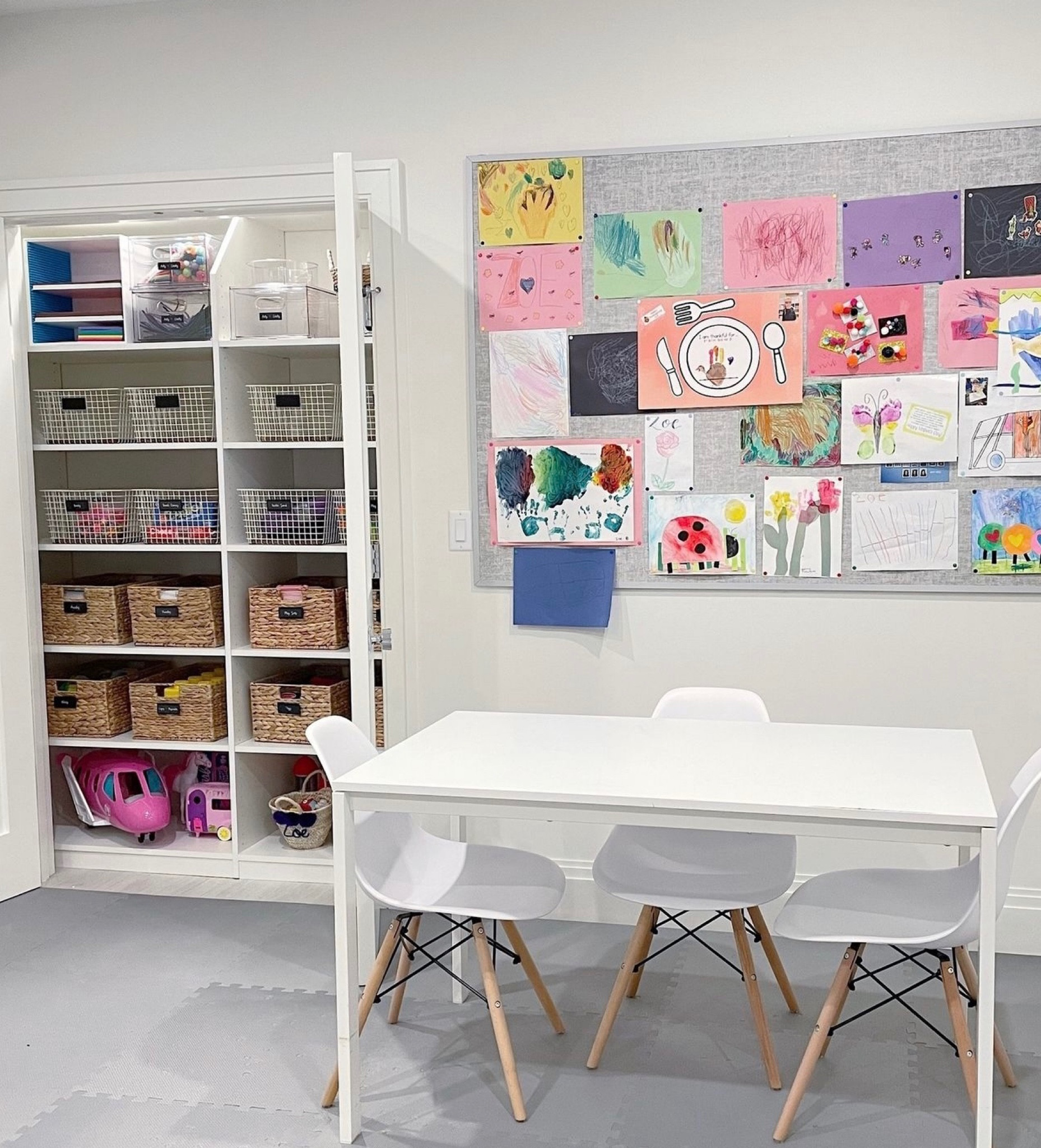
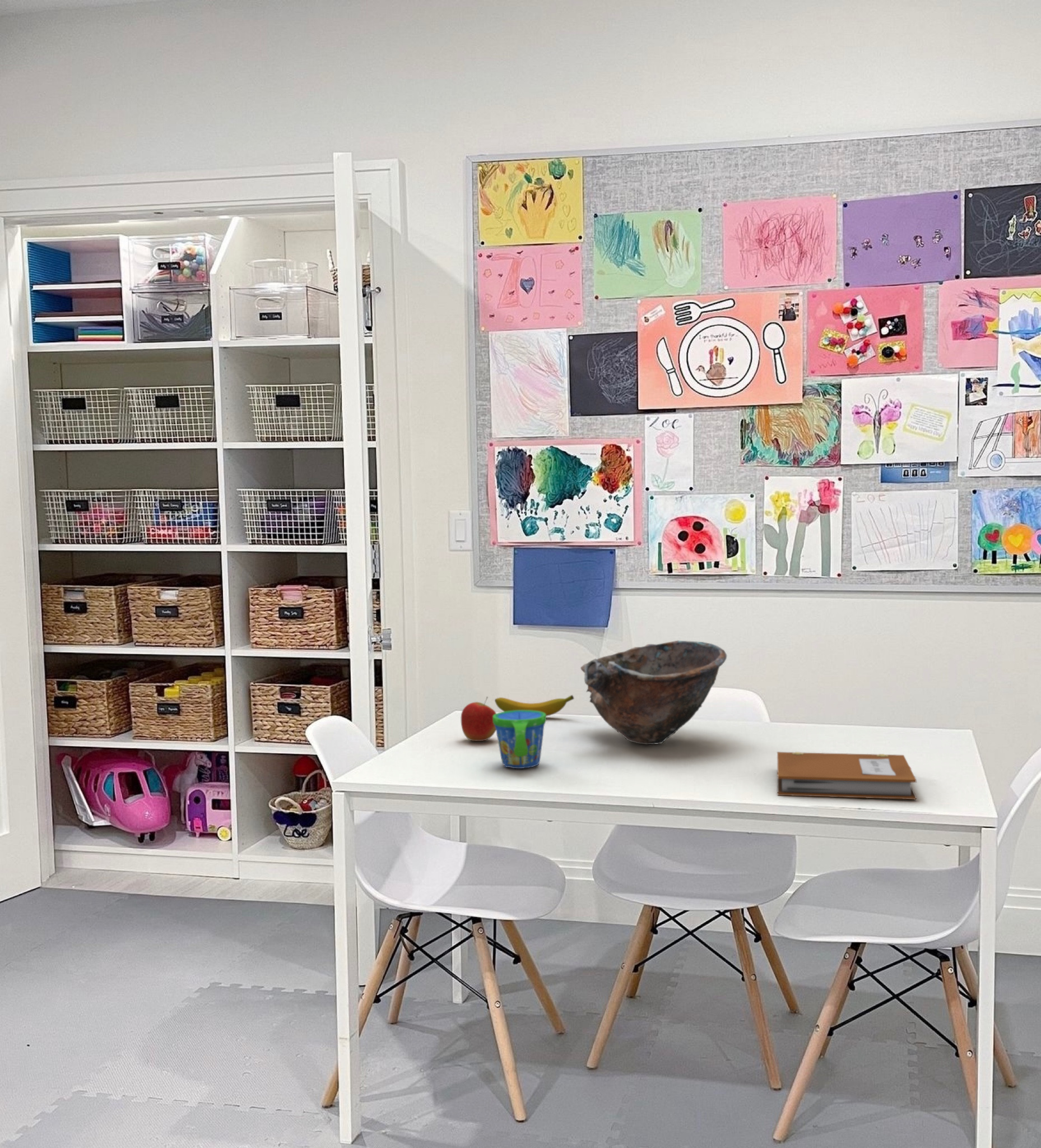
+ notebook [777,751,917,800]
+ bowl [580,640,727,745]
+ snack cup [493,710,547,769]
+ apple [461,696,497,742]
+ banana [494,695,574,717]
